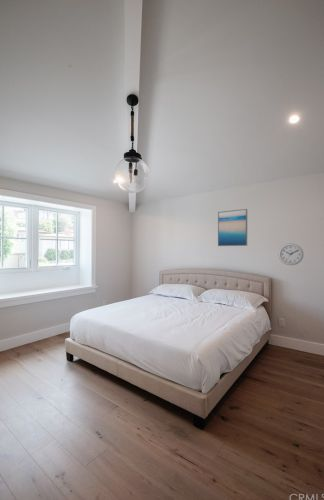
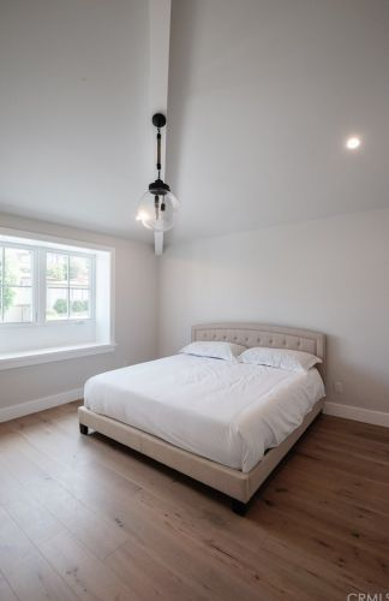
- wall clock [277,242,304,266]
- wall art [217,208,248,247]
